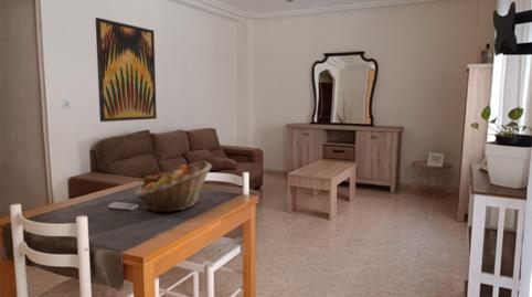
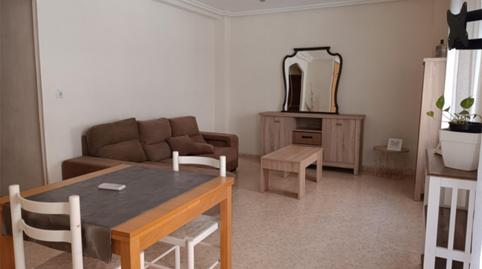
- wall art [94,17,158,123]
- fruit basket [134,160,213,214]
